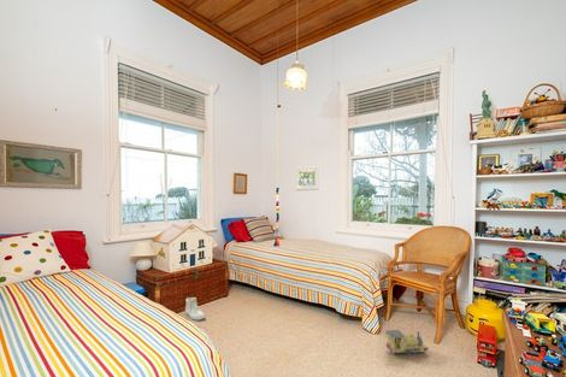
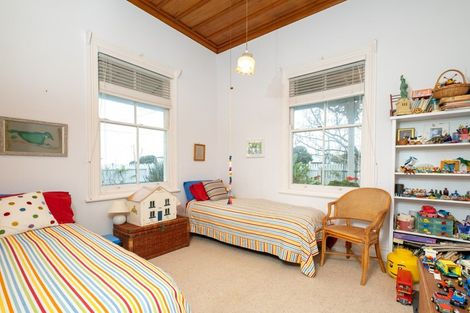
- toy train [384,329,430,355]
- sneaker [184,296,206,322]
